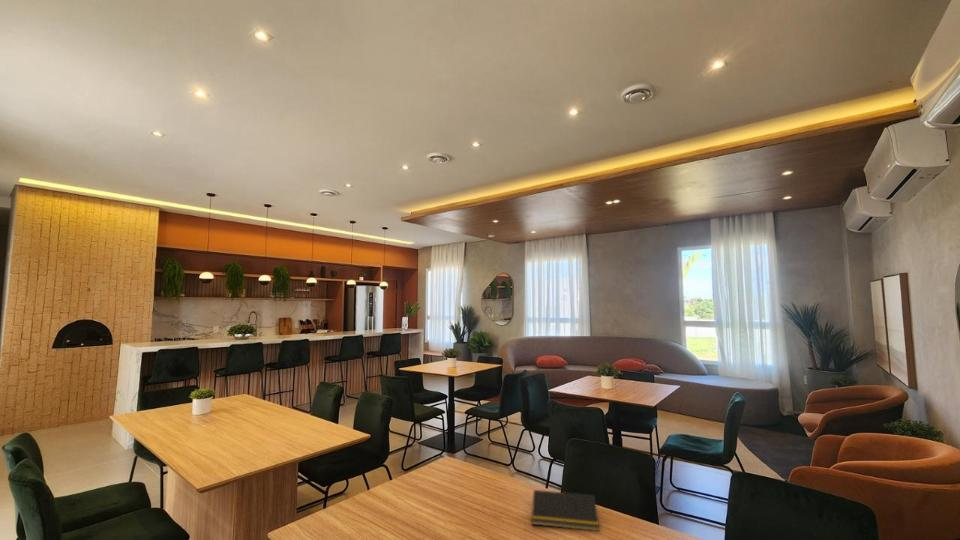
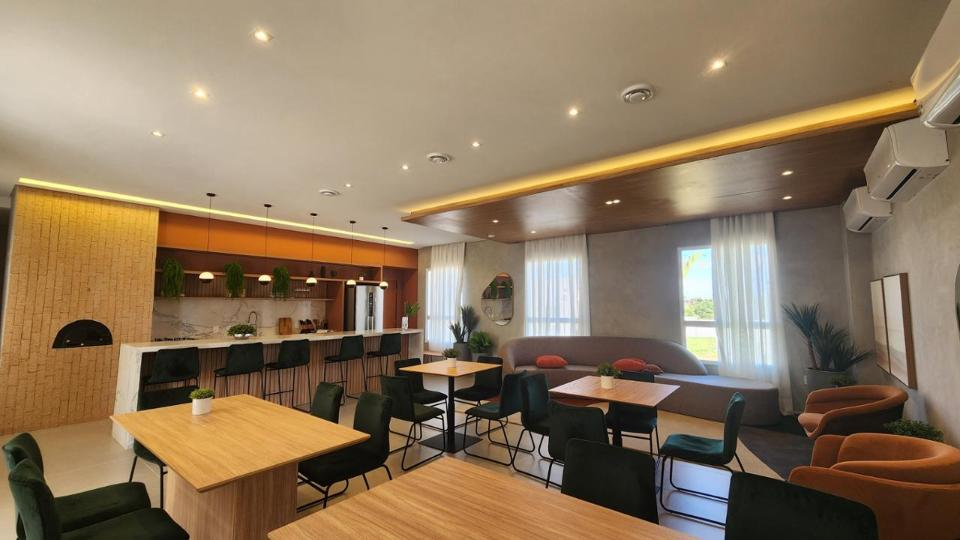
- notepad [531,489,600,532]
